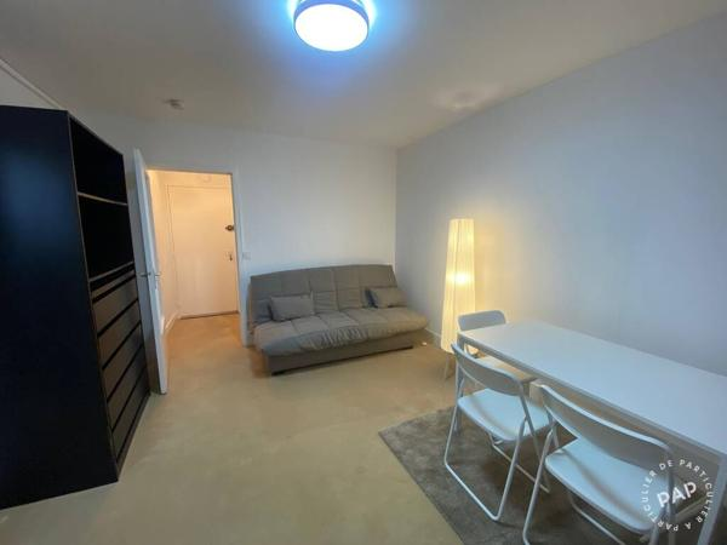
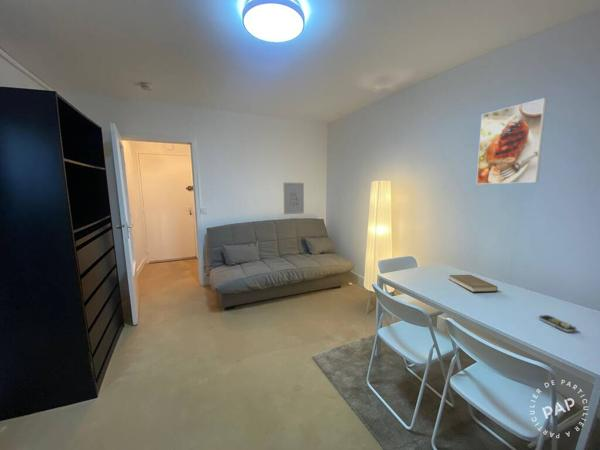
+ wall art [283,182,305,215]
+ book [448,274,498,293]
+ remote control [538,314,577,333]
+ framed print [475,97,547,185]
